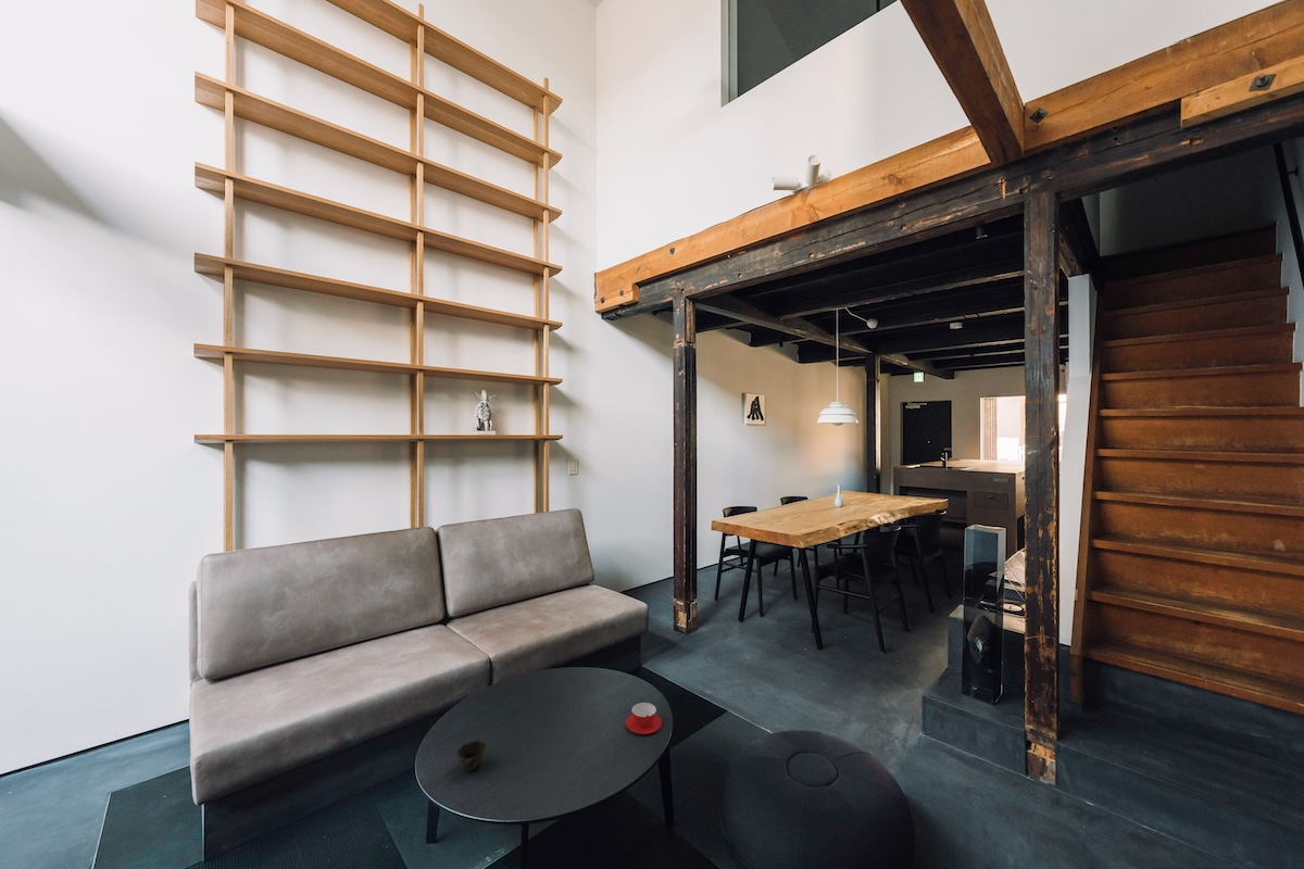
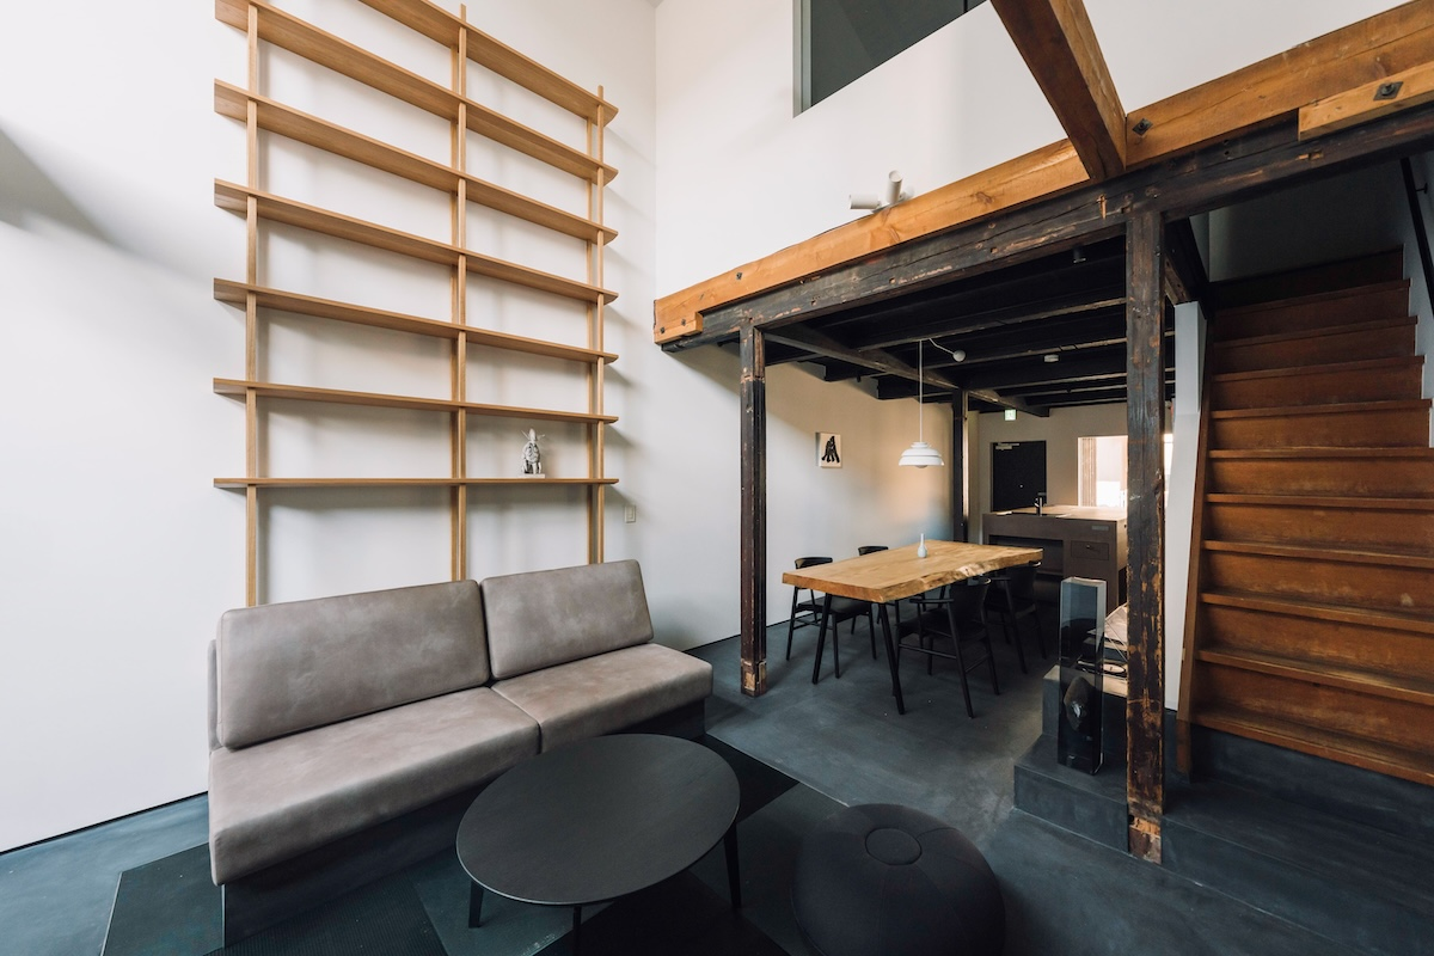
- cup [455,740,488,772]
- teacup [625,702,663,735]
